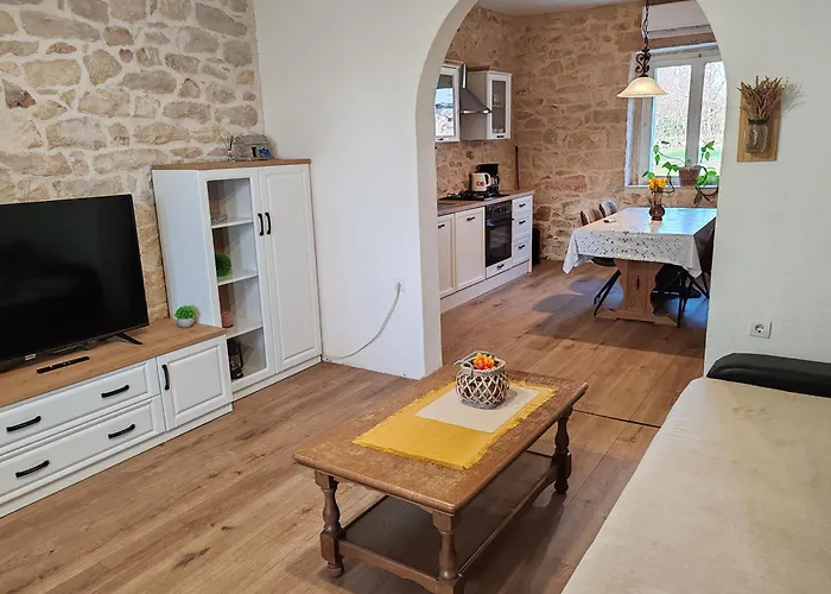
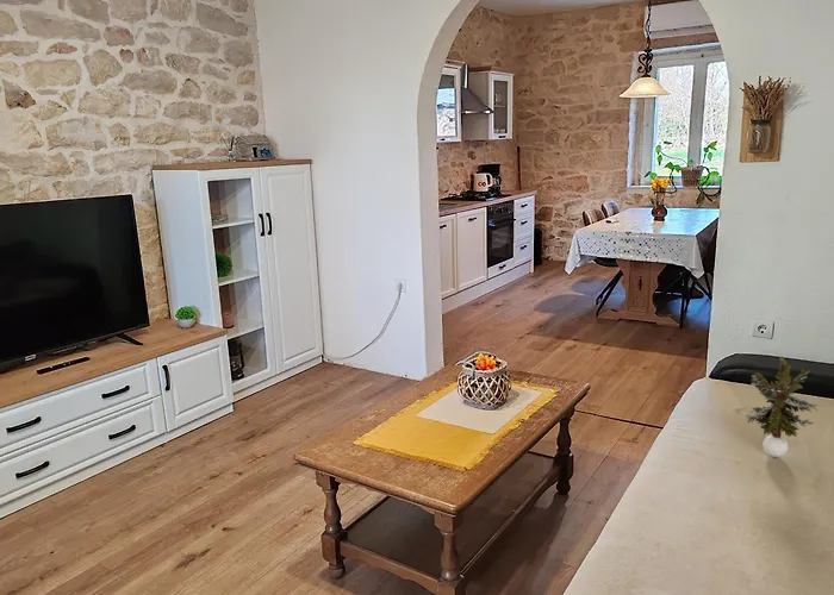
+ potted plant [742,355,821,458]
